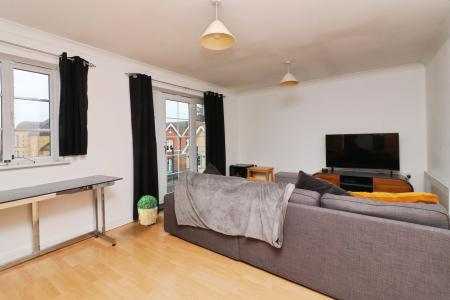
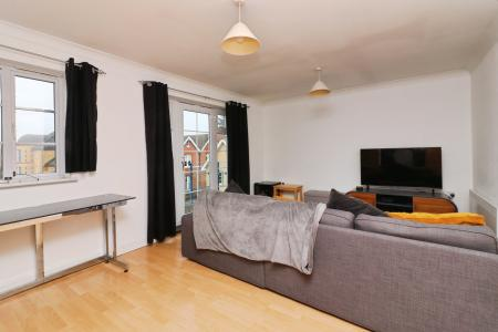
- potted plant [137,194,159,226]
